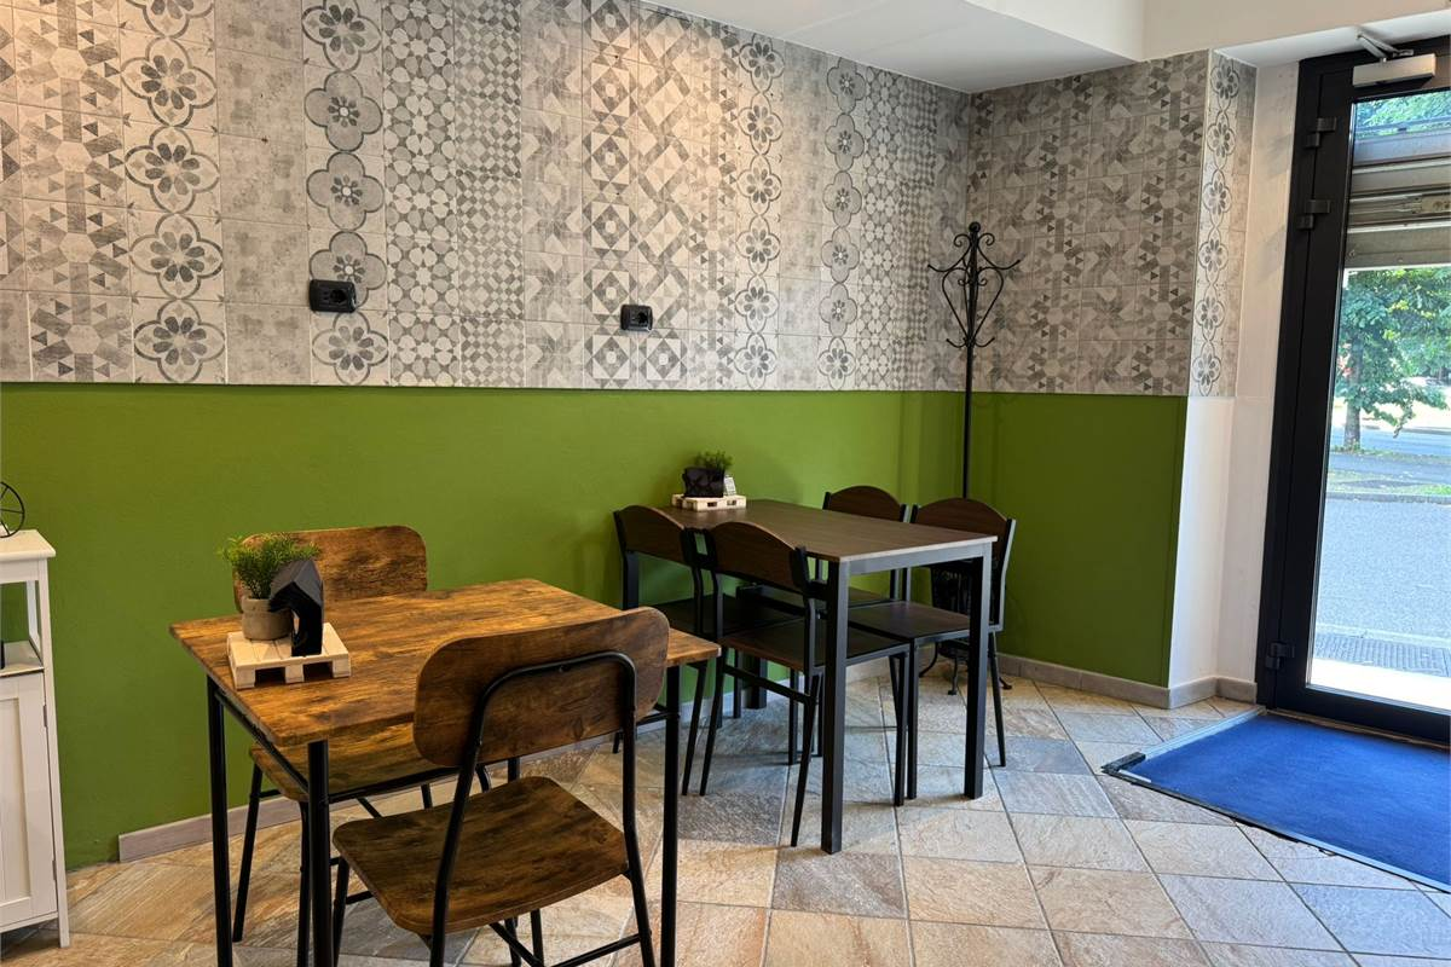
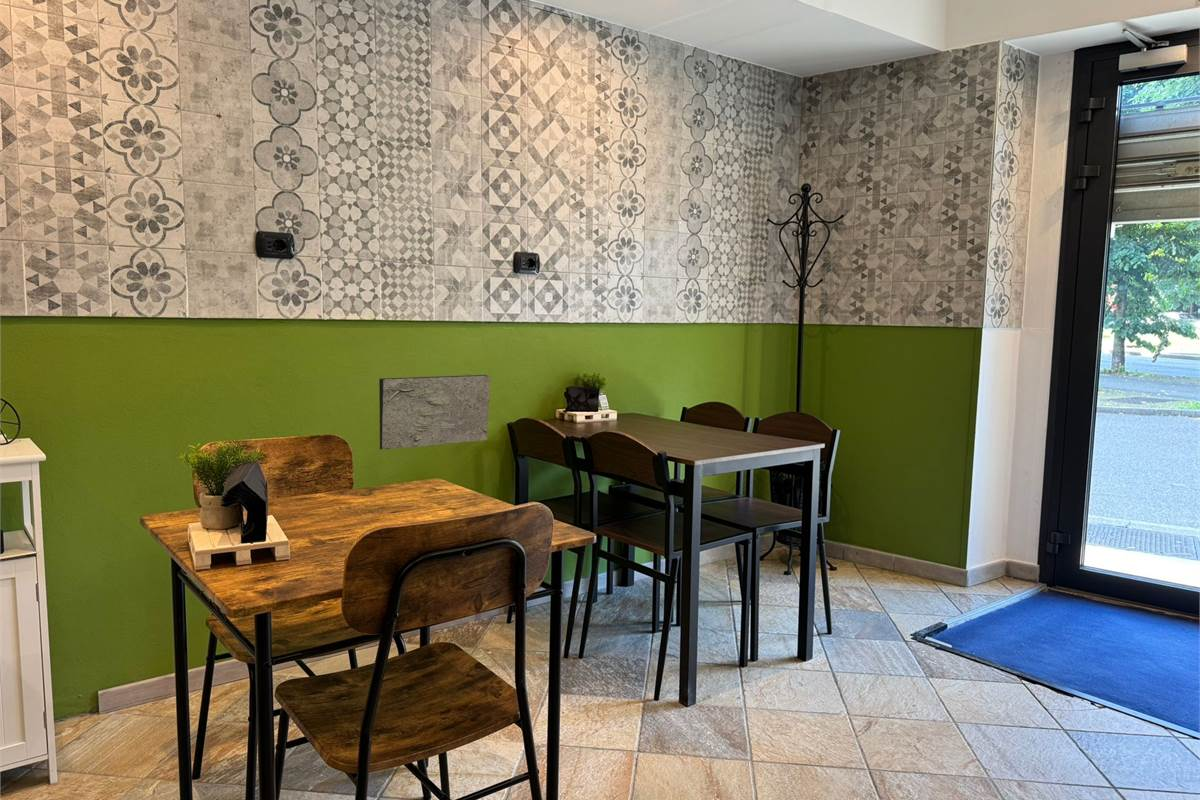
+ decorative slab [378,374,492,450]
